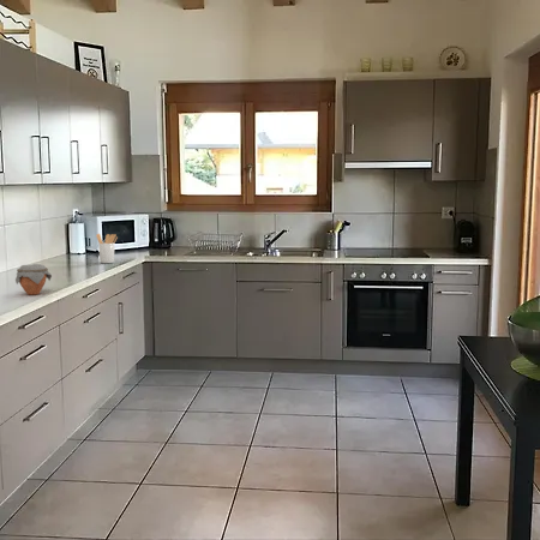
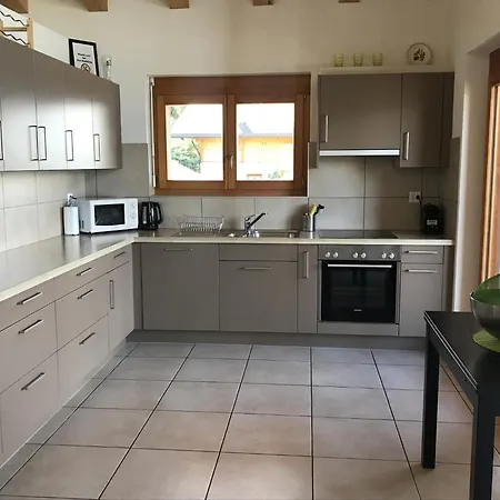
- jar [14,263,53,296]
- utensil holder [95,233,119,264]
